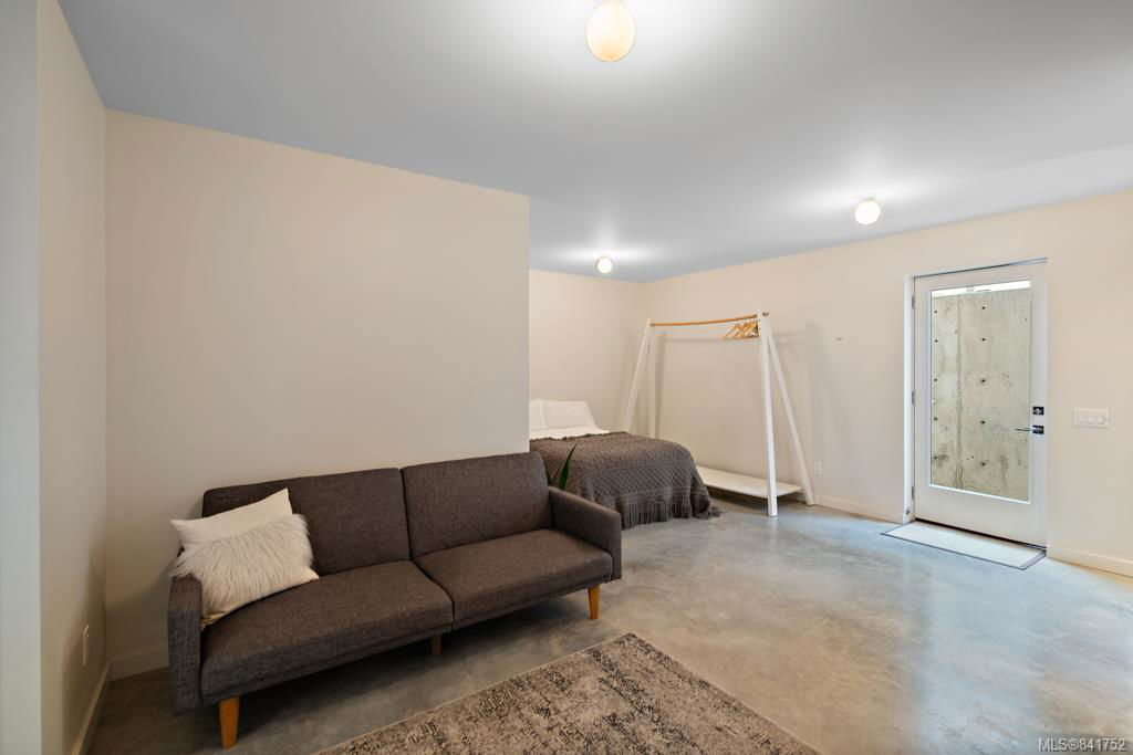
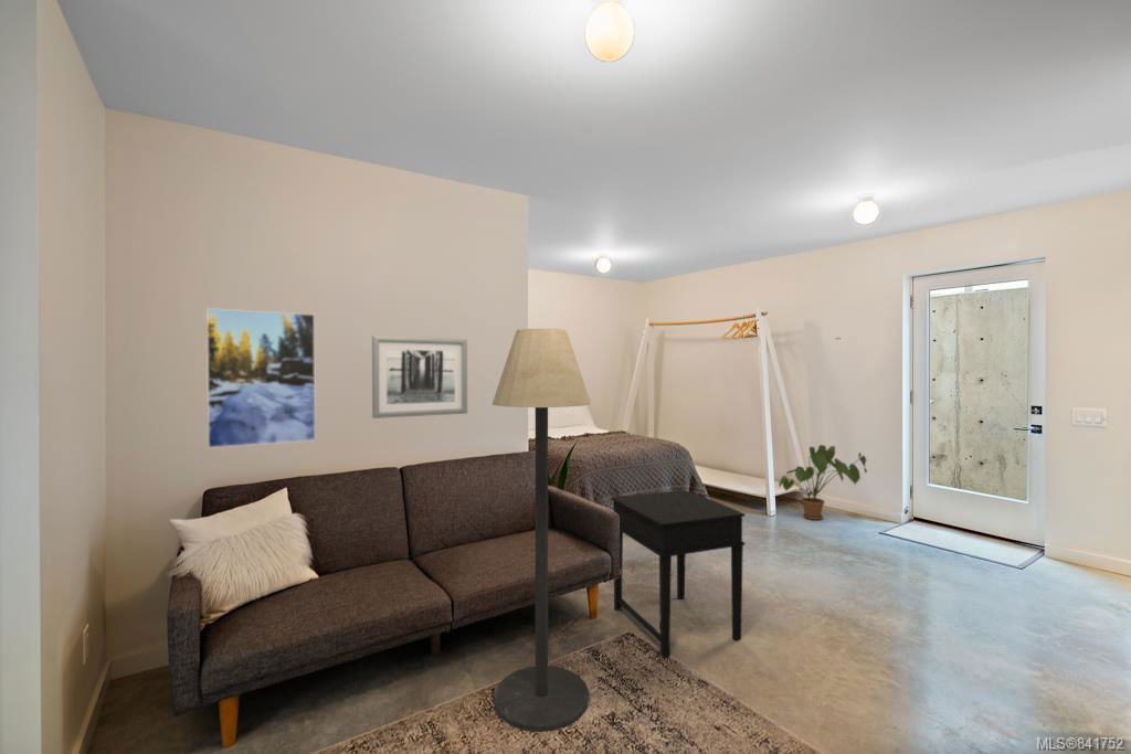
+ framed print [205,307,317,449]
+ house plant [778,444,868,521]
+ floor lamp [491,328,592,733]
+ side table [610,489,746,658]
+ wall art [371,334,468,420]
